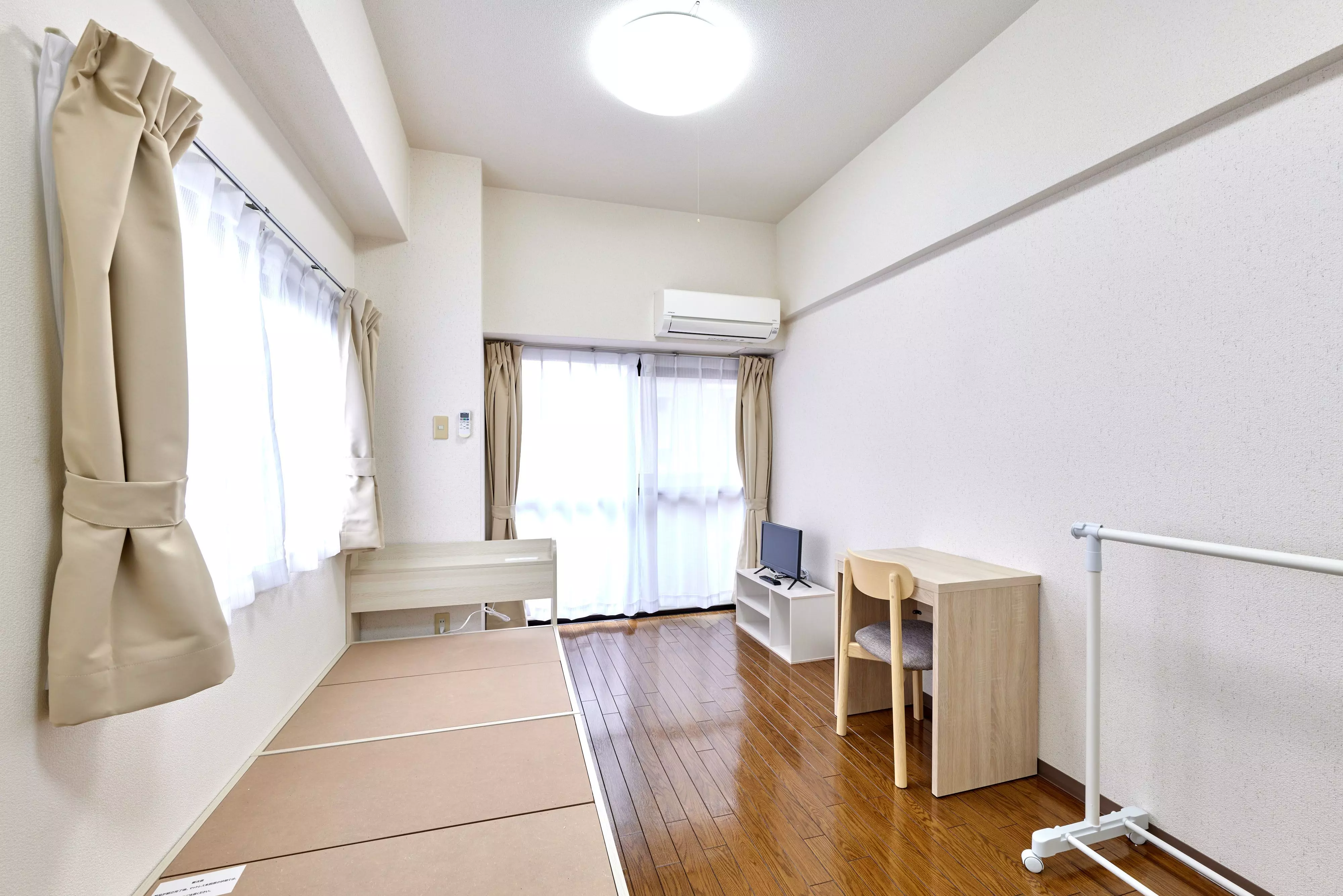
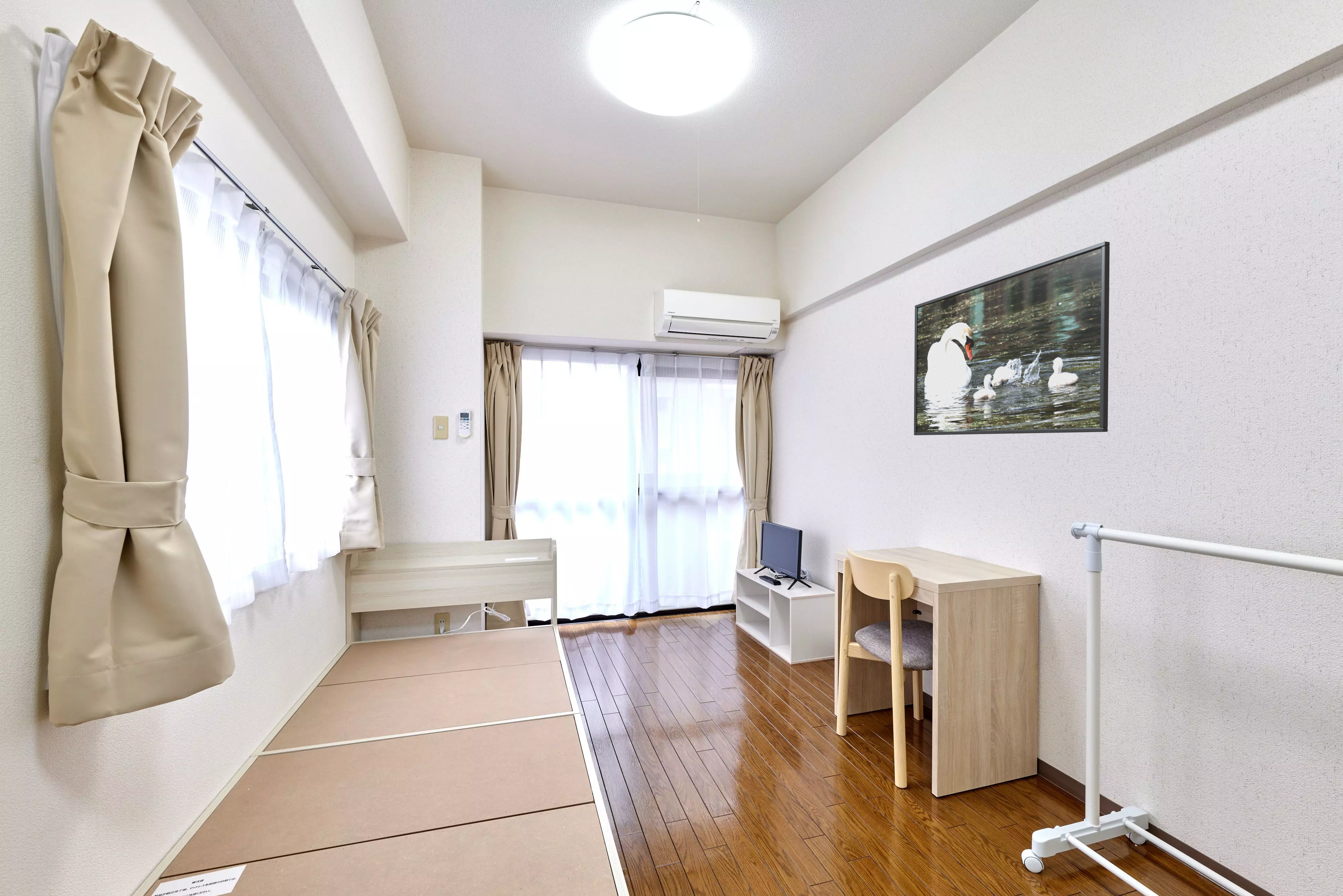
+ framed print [914,241,1110,436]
